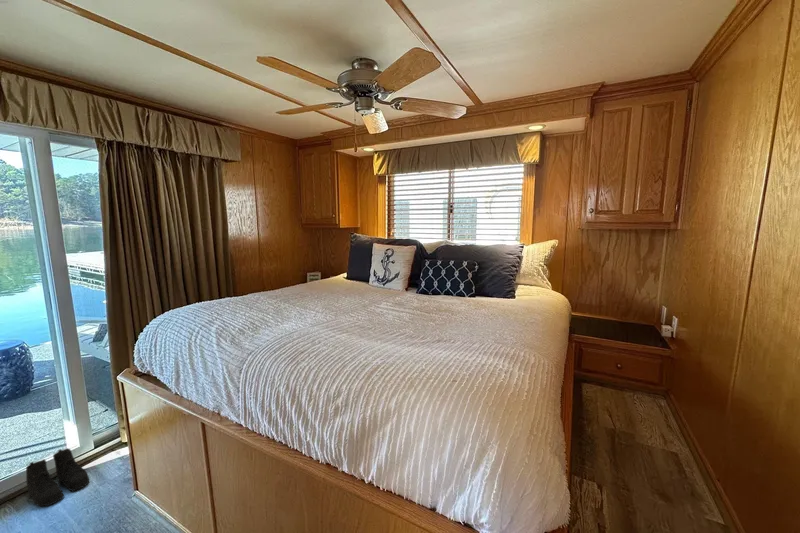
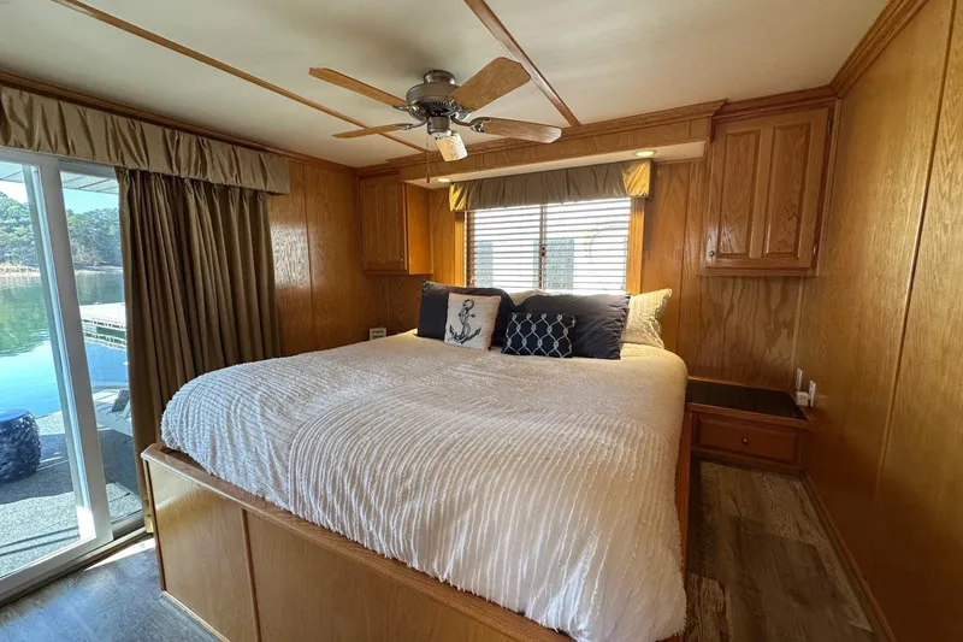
- boots [25,447,90,508]
